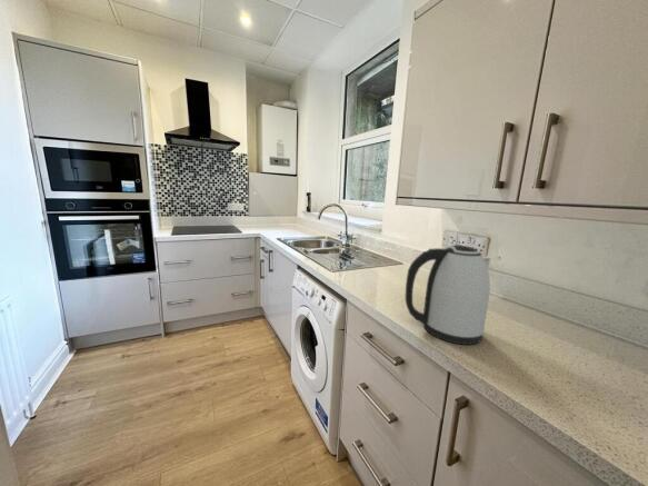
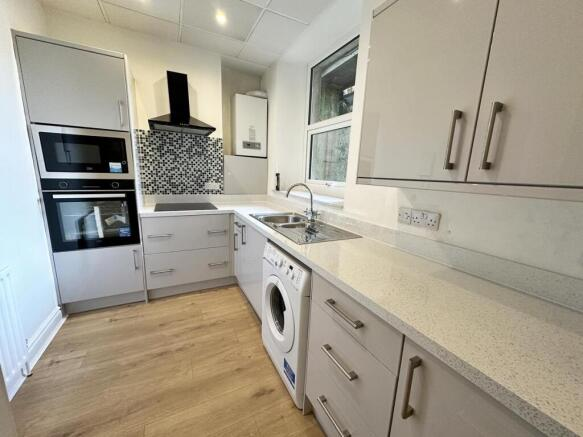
- kettle [405,244,492,346]
